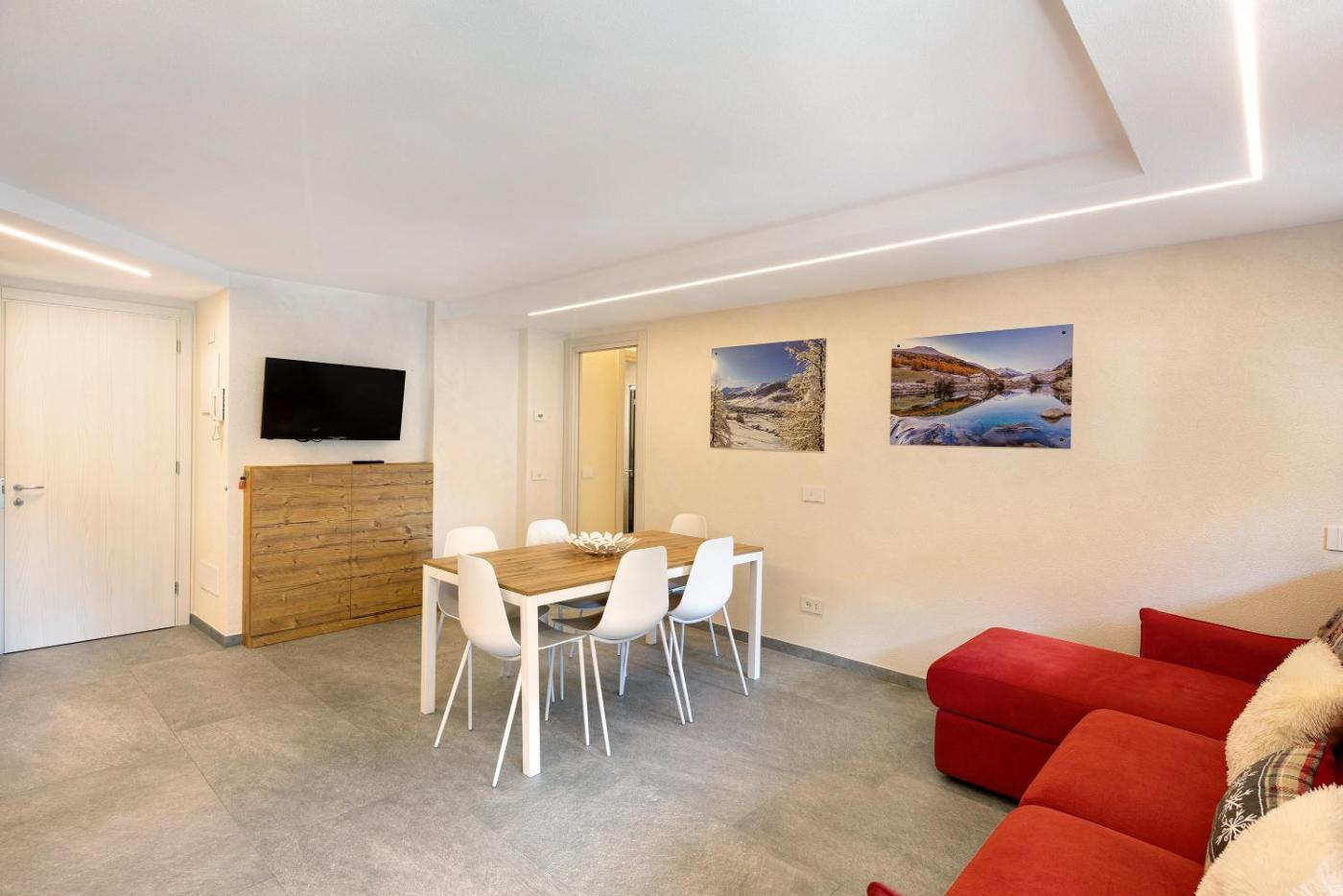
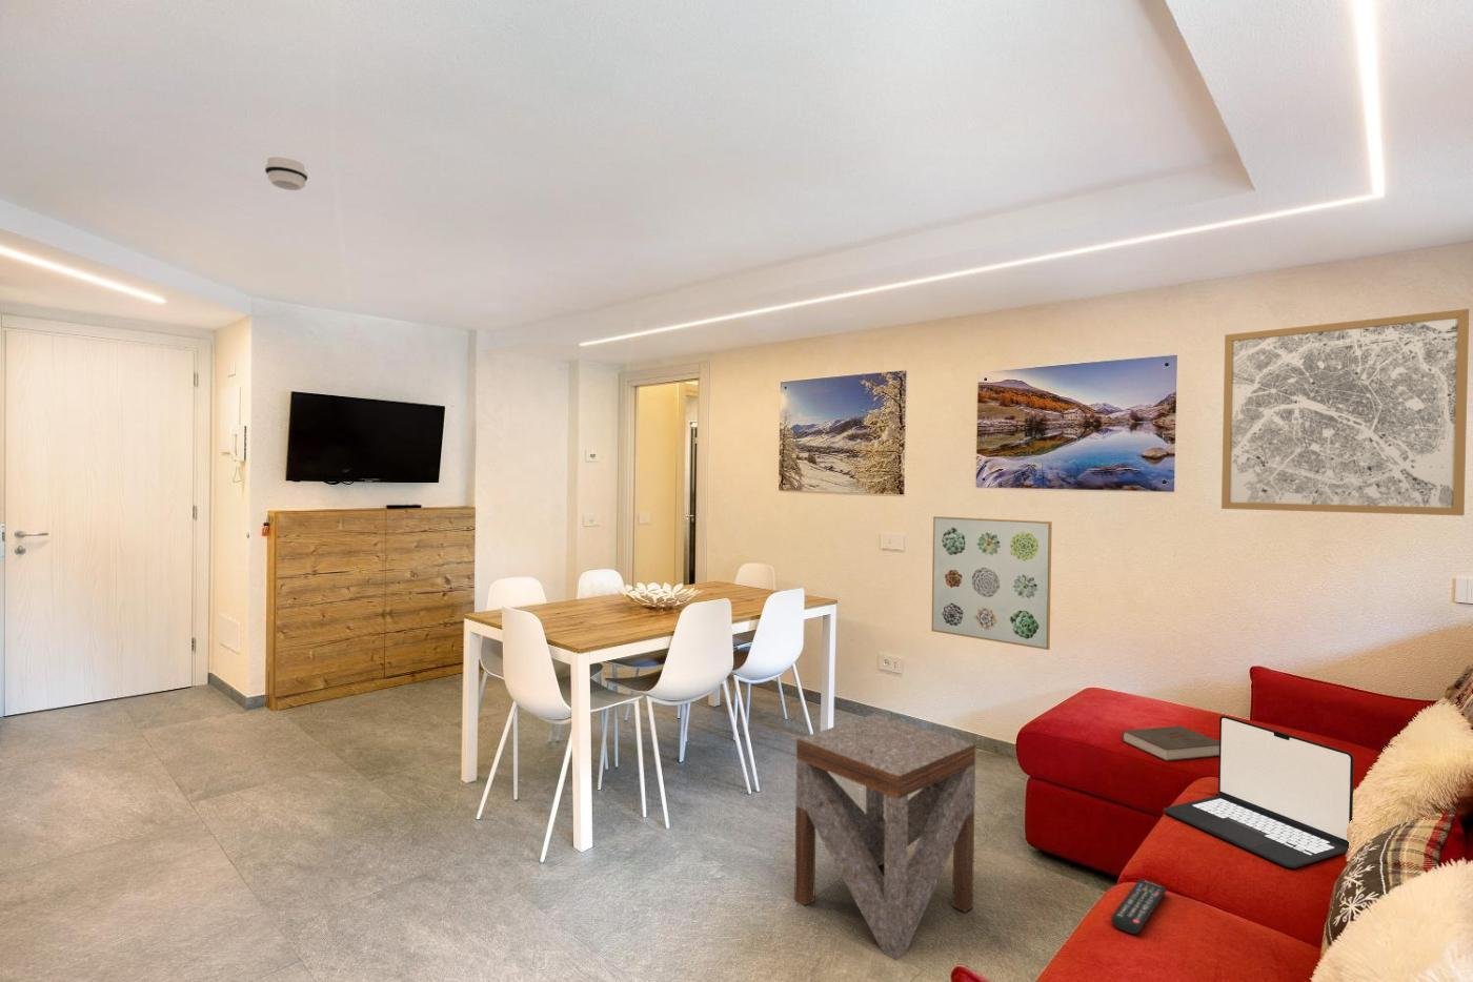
+ wall art [1221,308,1470,516]
+ smoke detector [264,156,309,192]
+ side table [793,712,976,961]
+ book [1122,726,1220,763]
+ laptop [1163,715,1356,869]
+ wall art [930,515,1053,651]
+ remote control [1110,878,1168,935]
